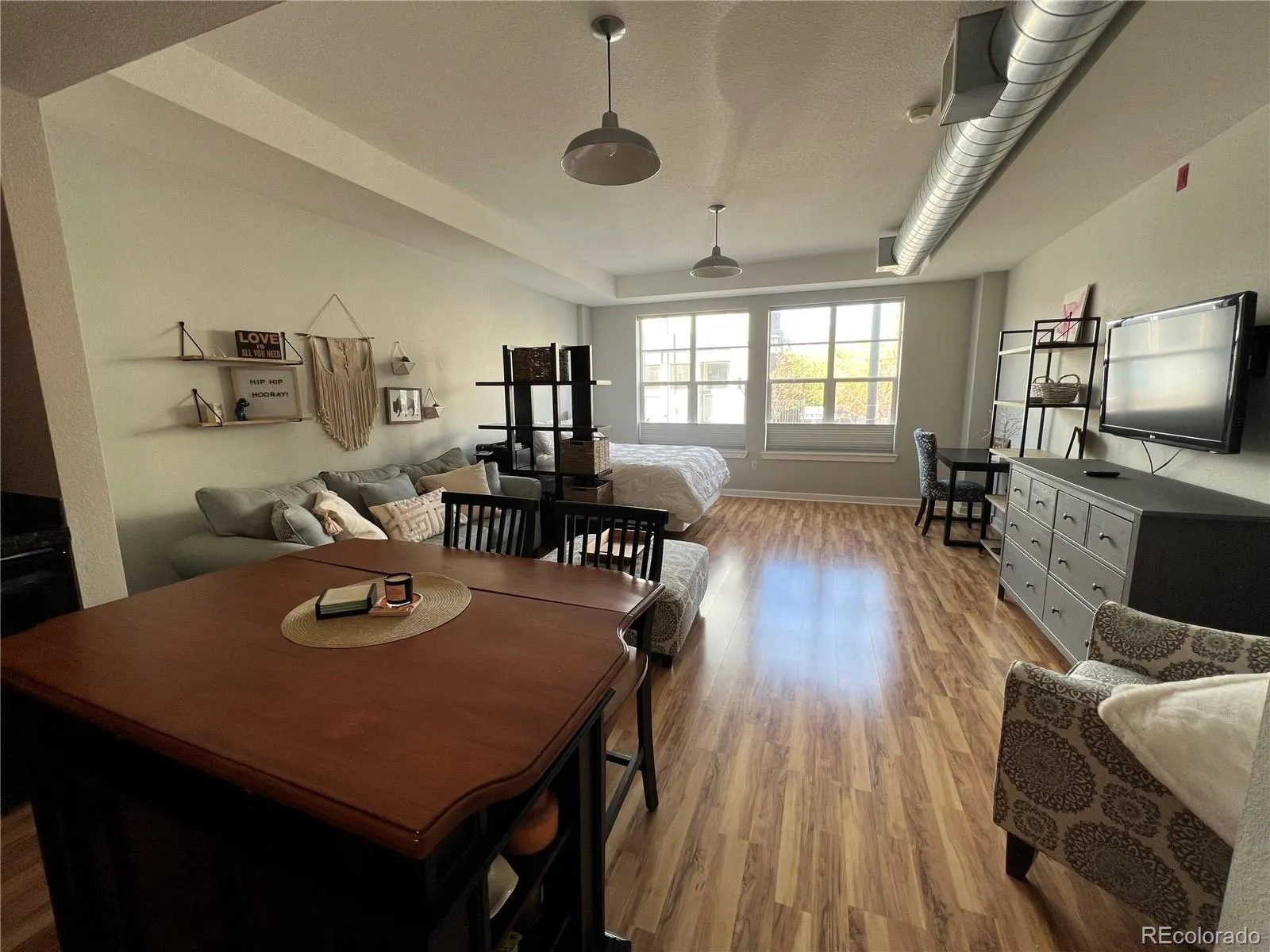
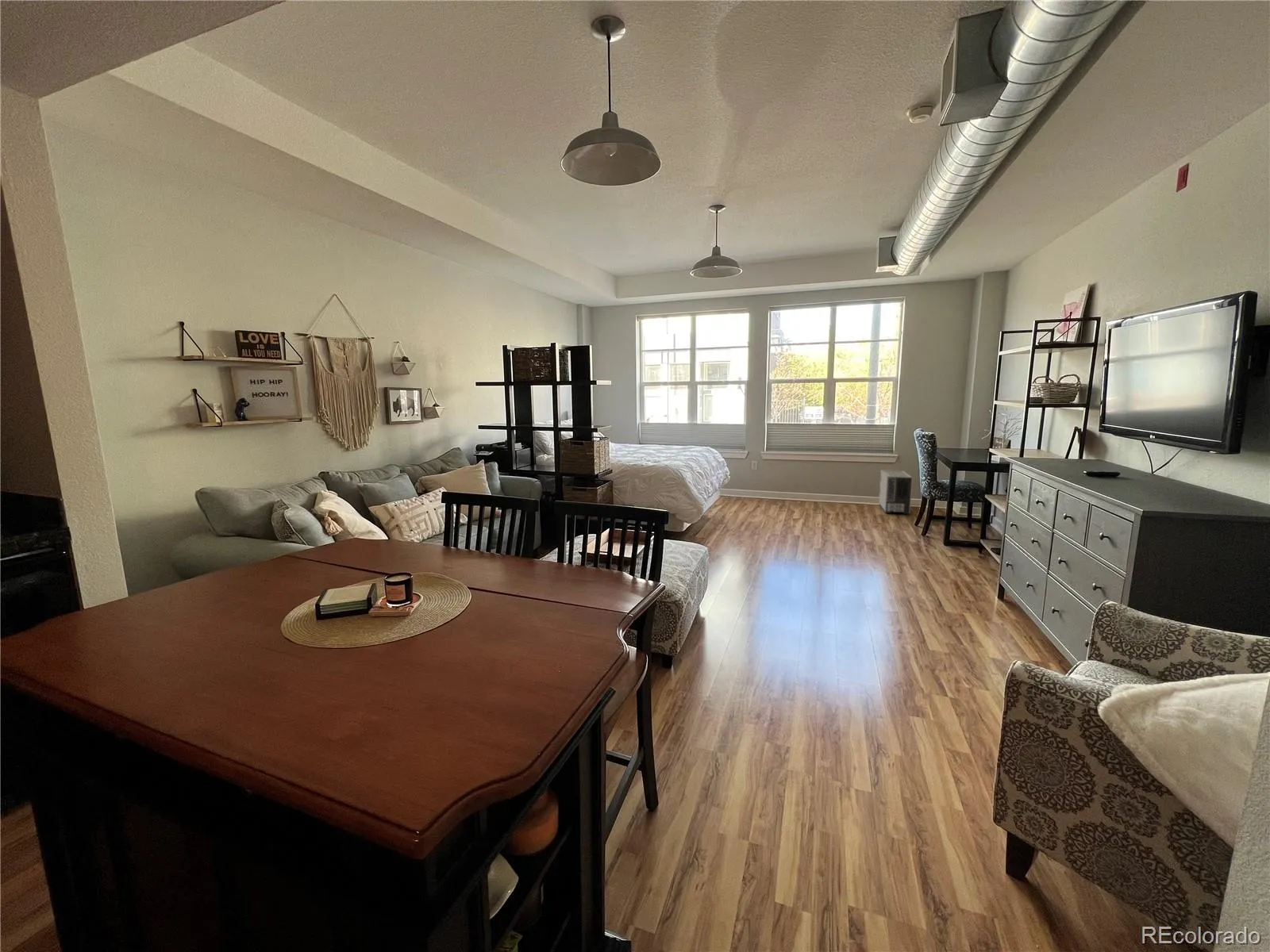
+ air purifier [878,470,913,515]
